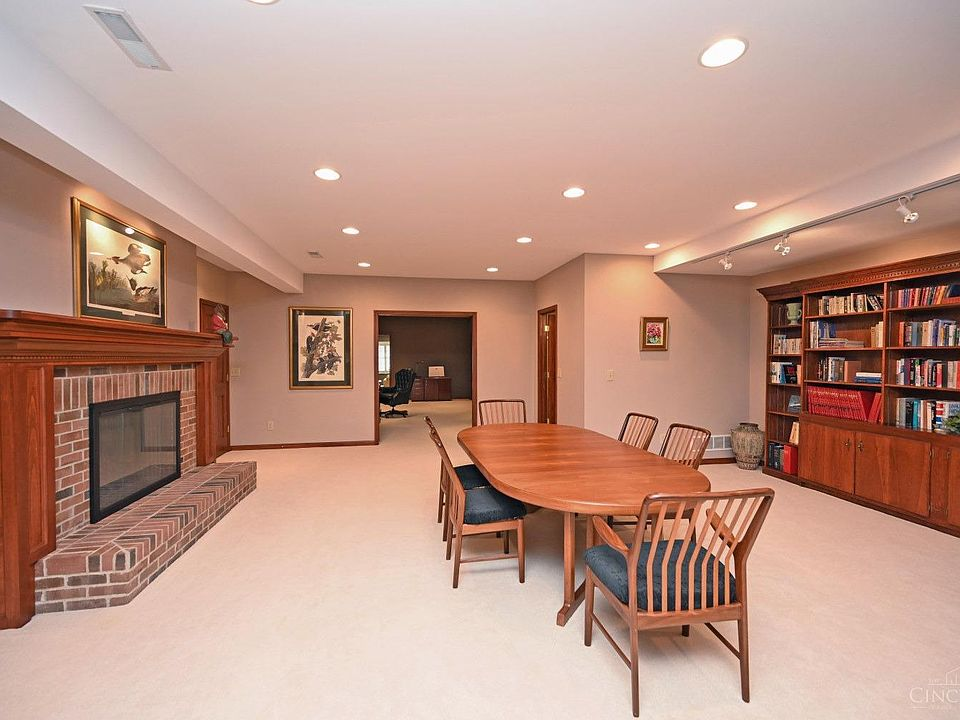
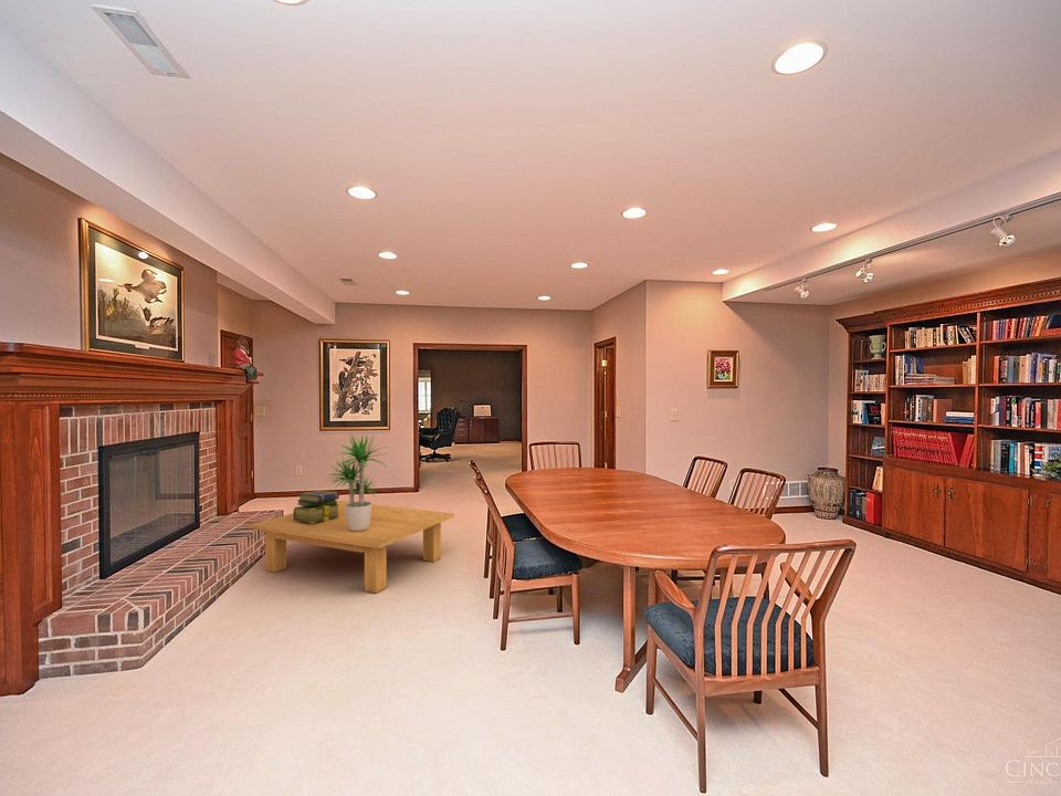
+ potted plant [326,432,387,531]
+ stack of books [293,490,340,523]
+ coffee table [249,500,455,595]
